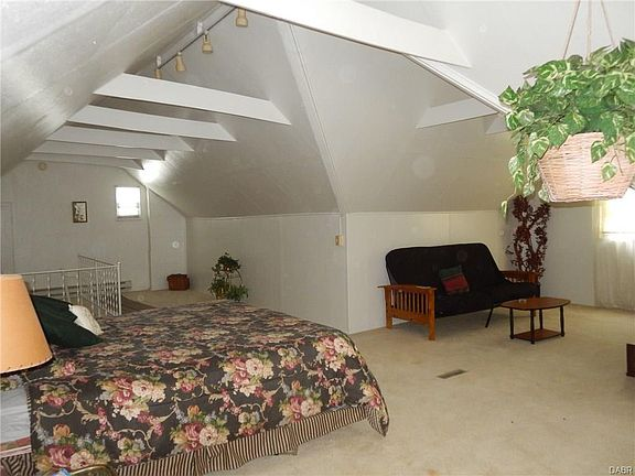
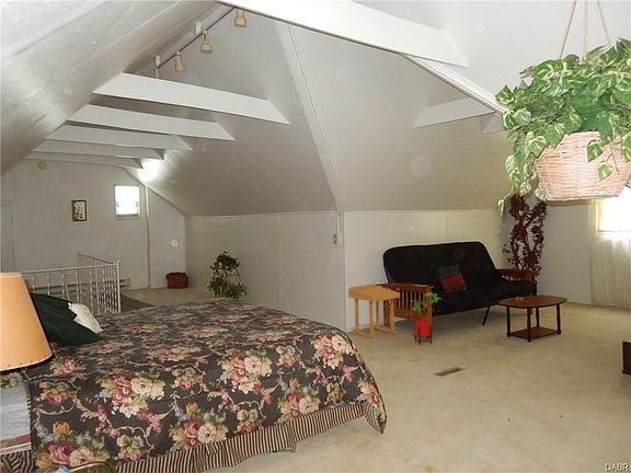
+ side table [347,282,401,339]
+ house plant [409,291,441,345]
